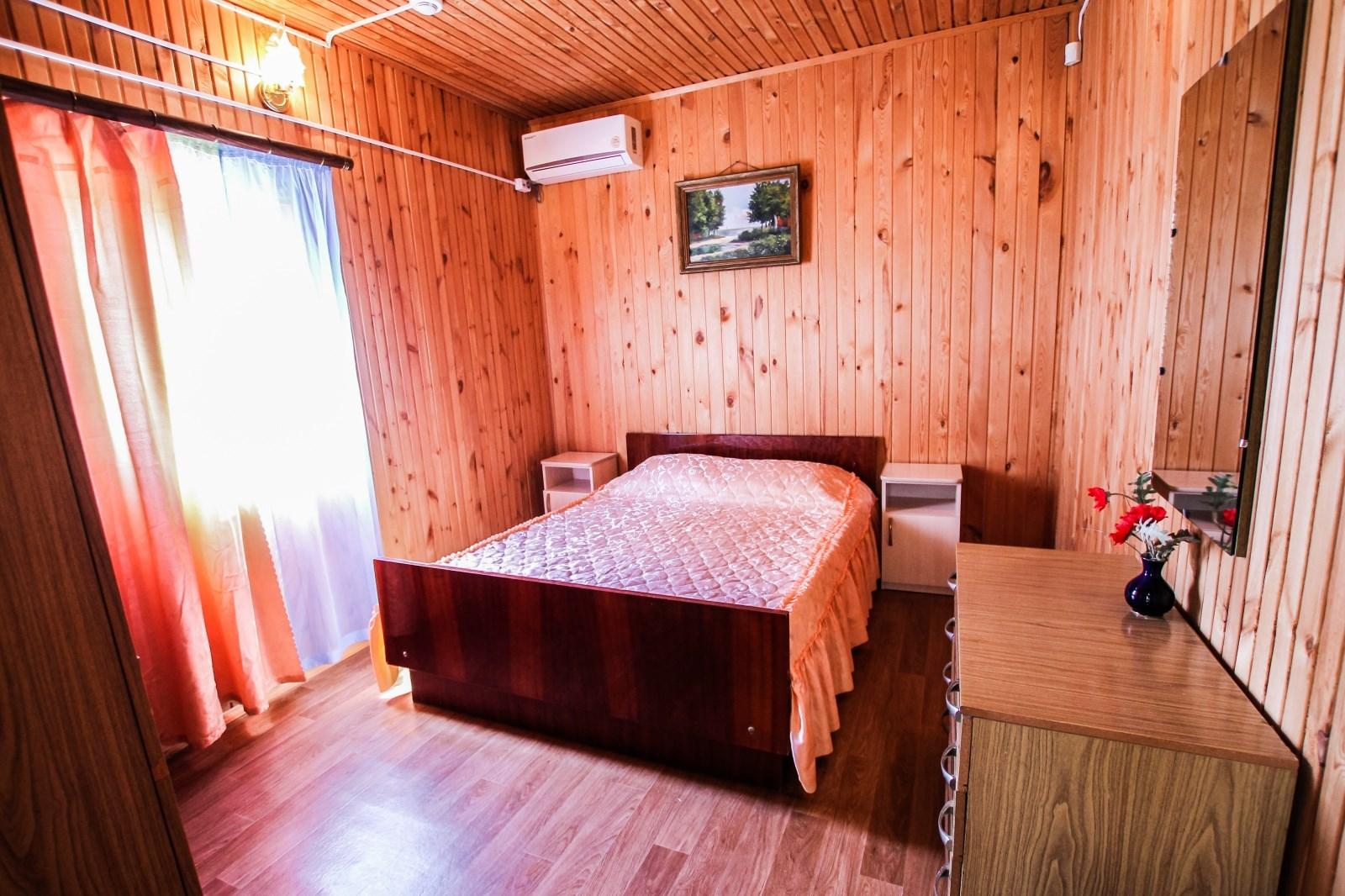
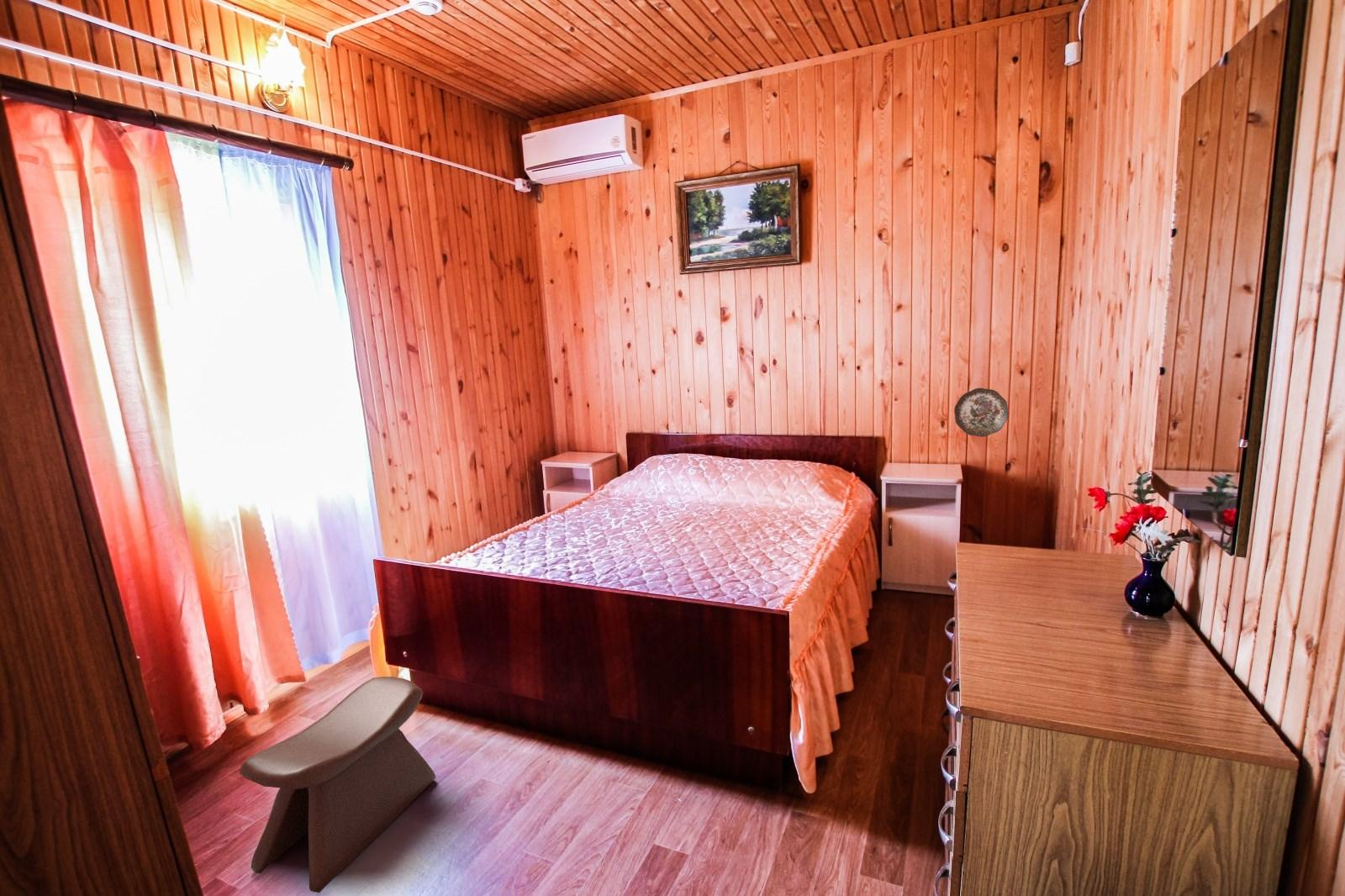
+ stool [239,676,436,893]
+ decorative plate [953,387,1010,438]
